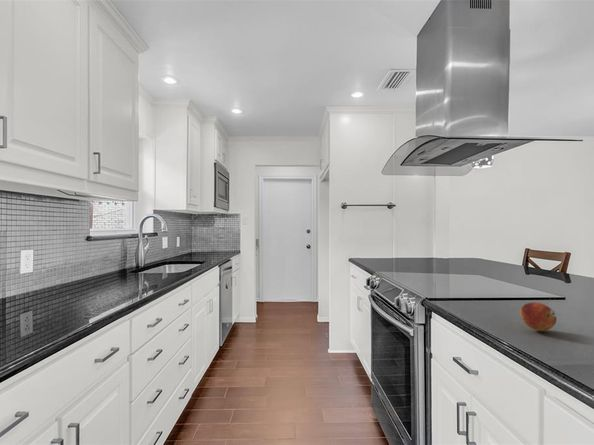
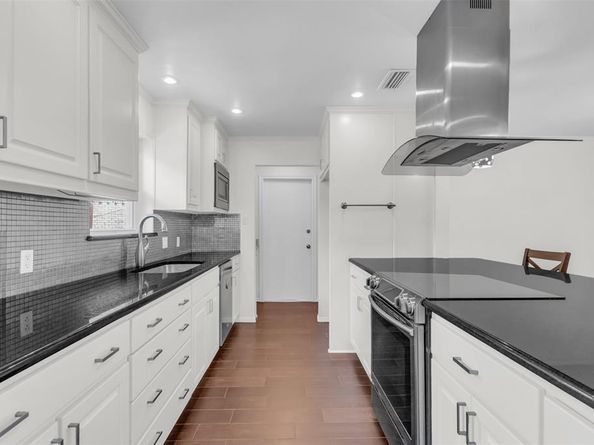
- fruit [519,301,558,332]
